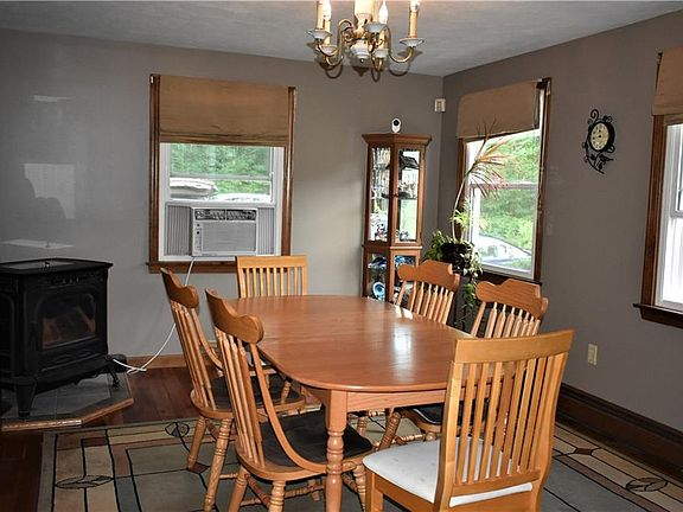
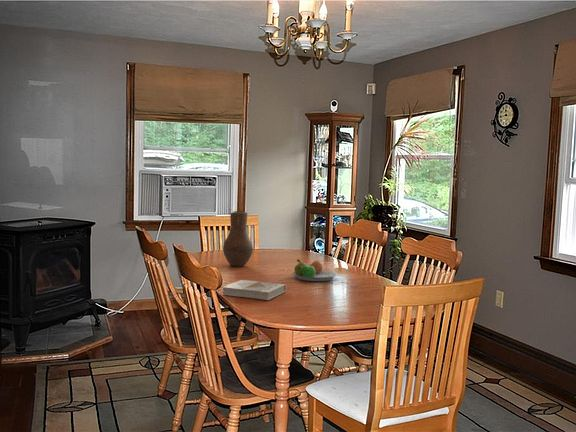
+ fruit bowl [291,258,338,282]
+ book [221,279,287,301]
+ vase [222,210,254,267]
